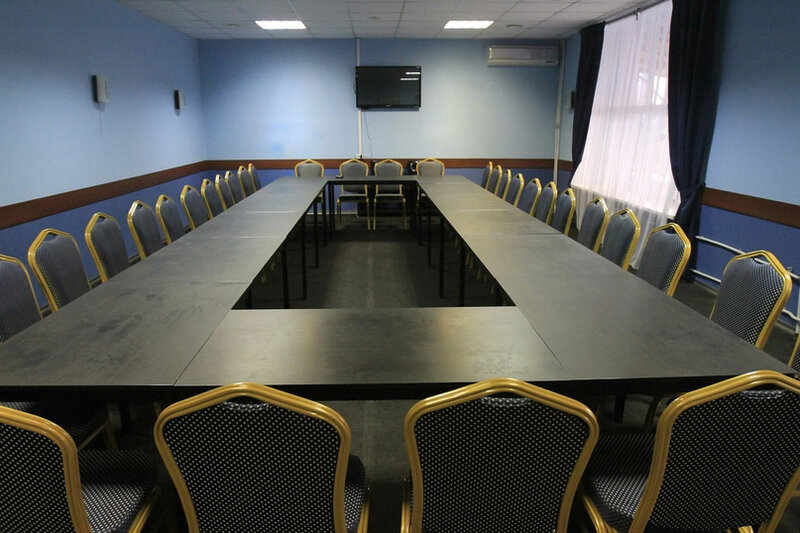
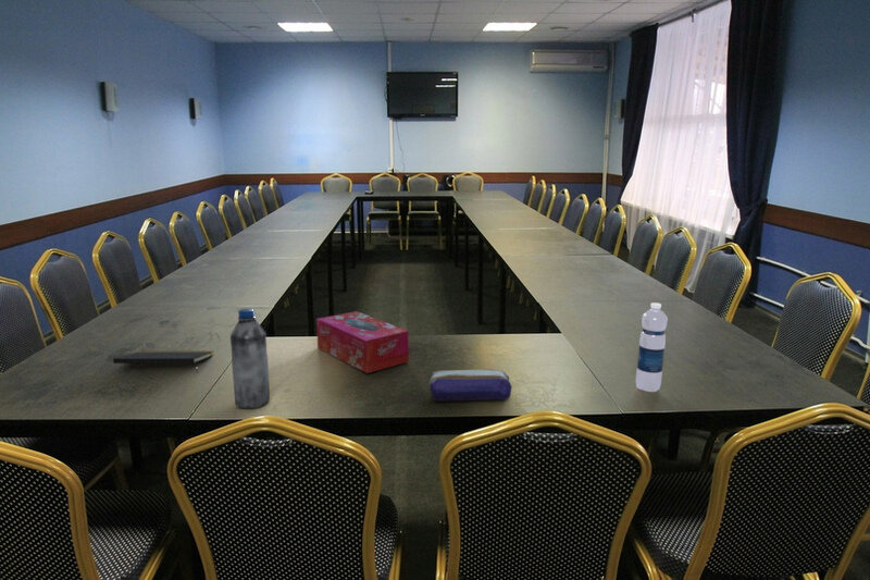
+ tissue box [315,310,410,374]
+ notepad [112,350,214,374]
+ pencil case [428,368,513,403]
+ water bottle [229,308,271,410]
+ water bottle [635,301,669,393]
